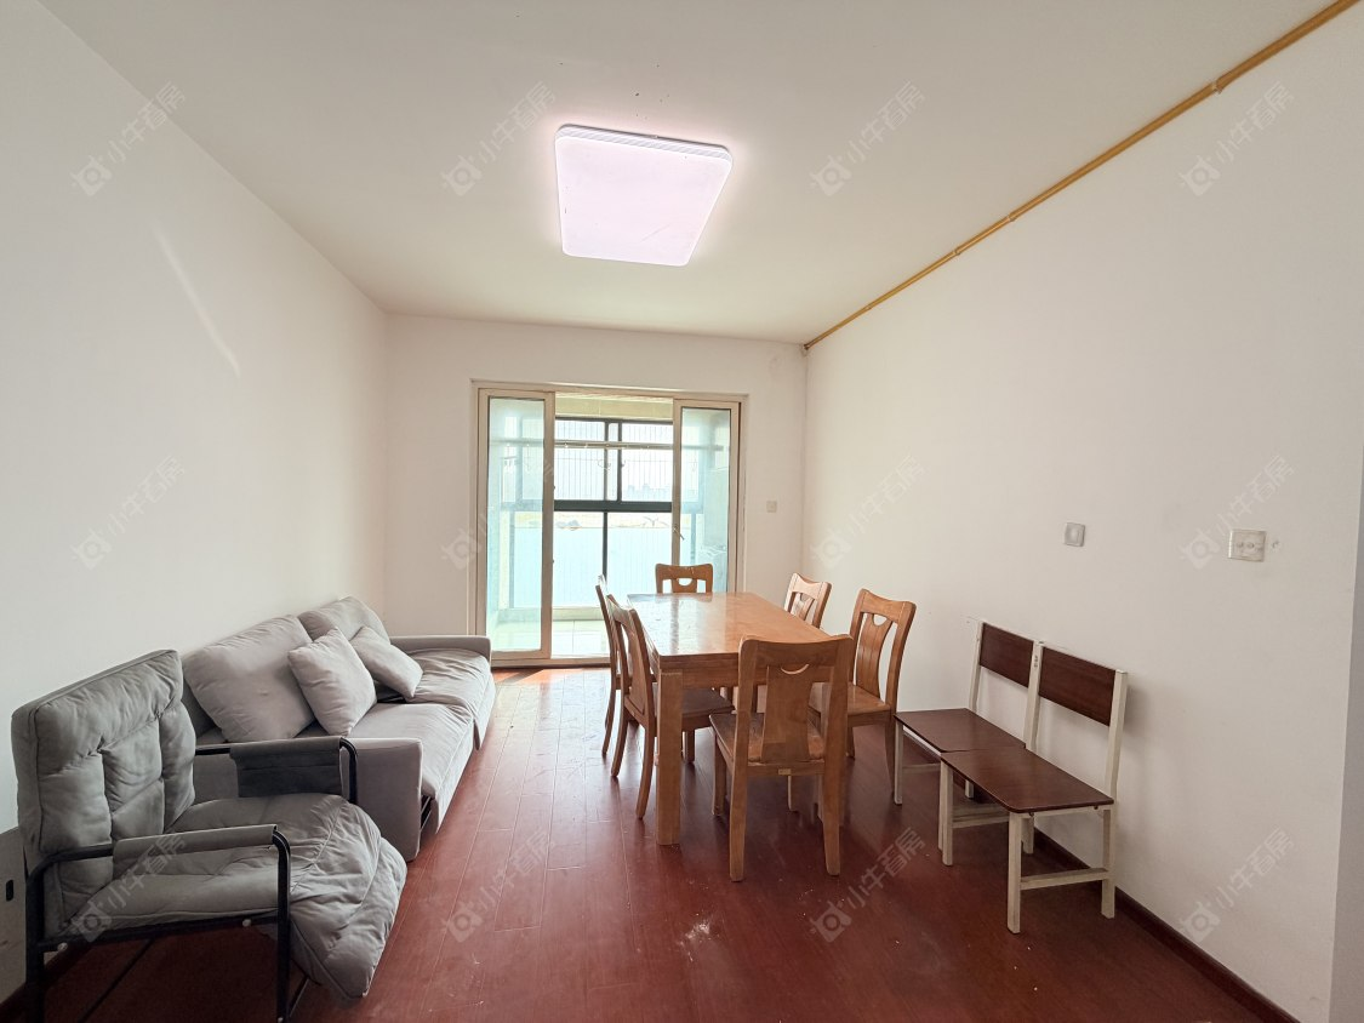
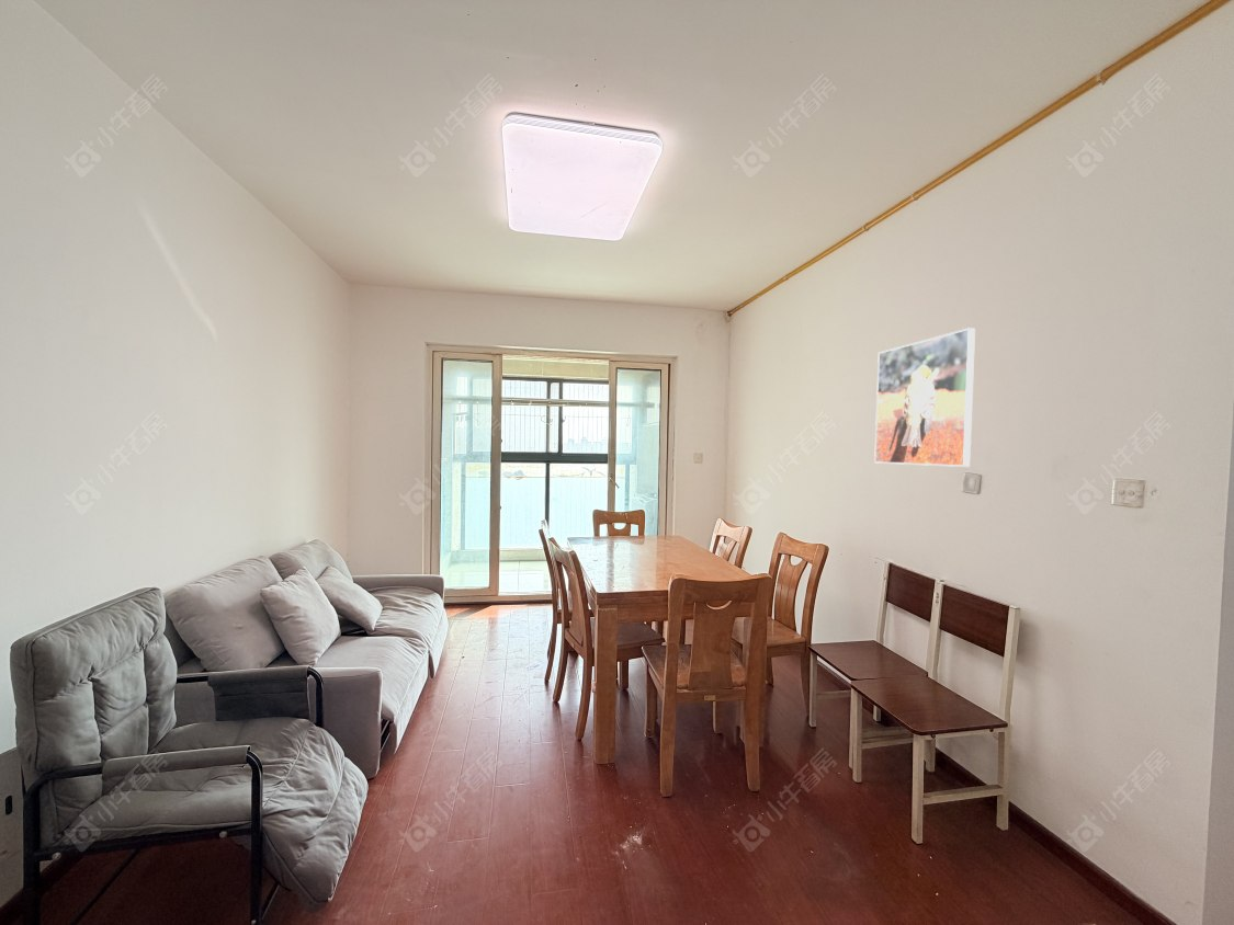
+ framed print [873,327,976,468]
